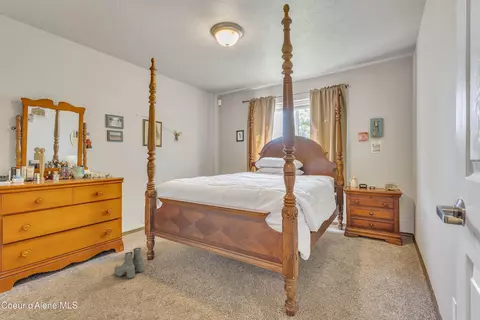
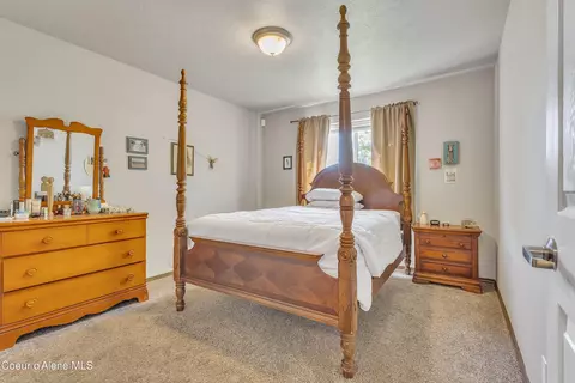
- boots [113,247,145,280]
